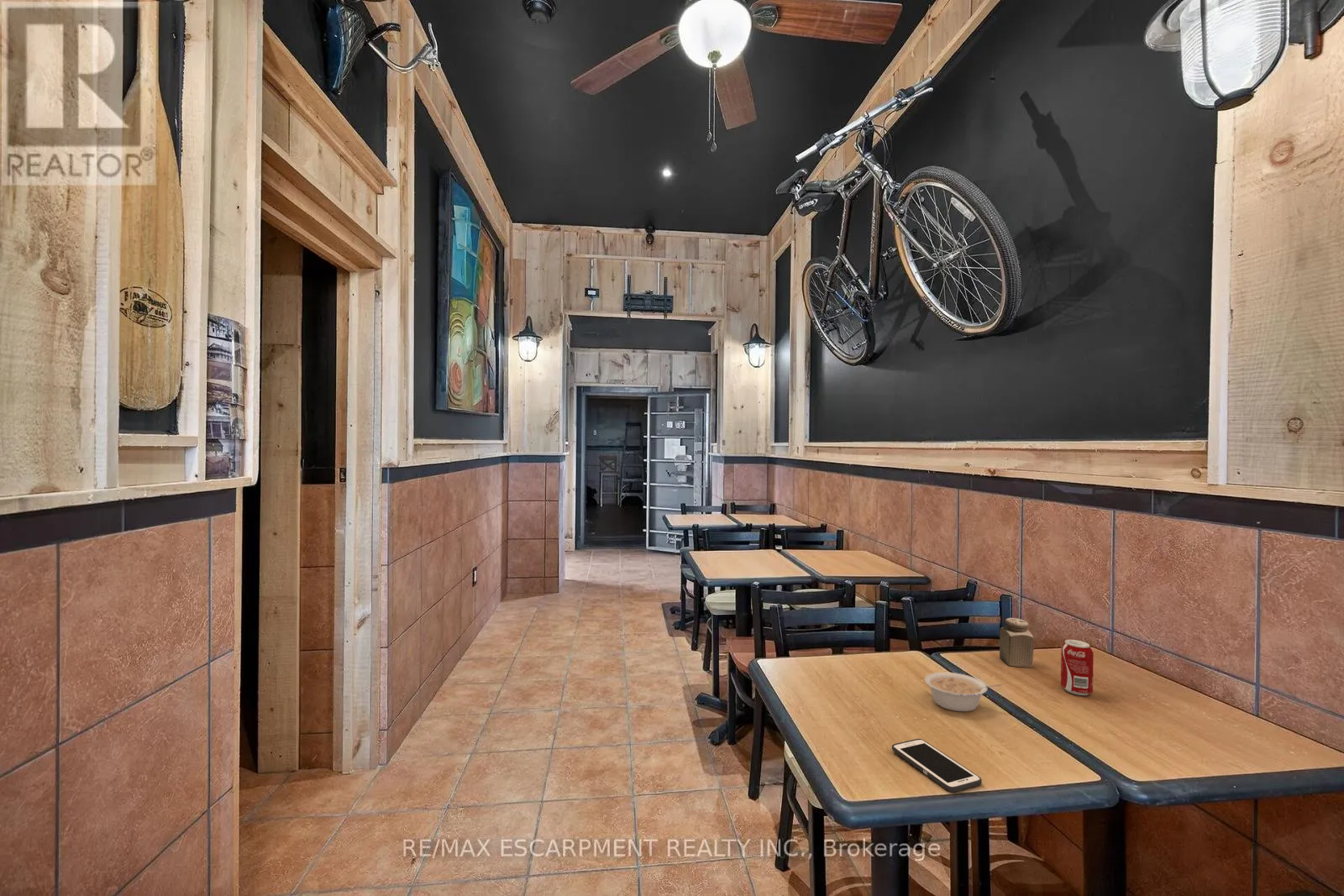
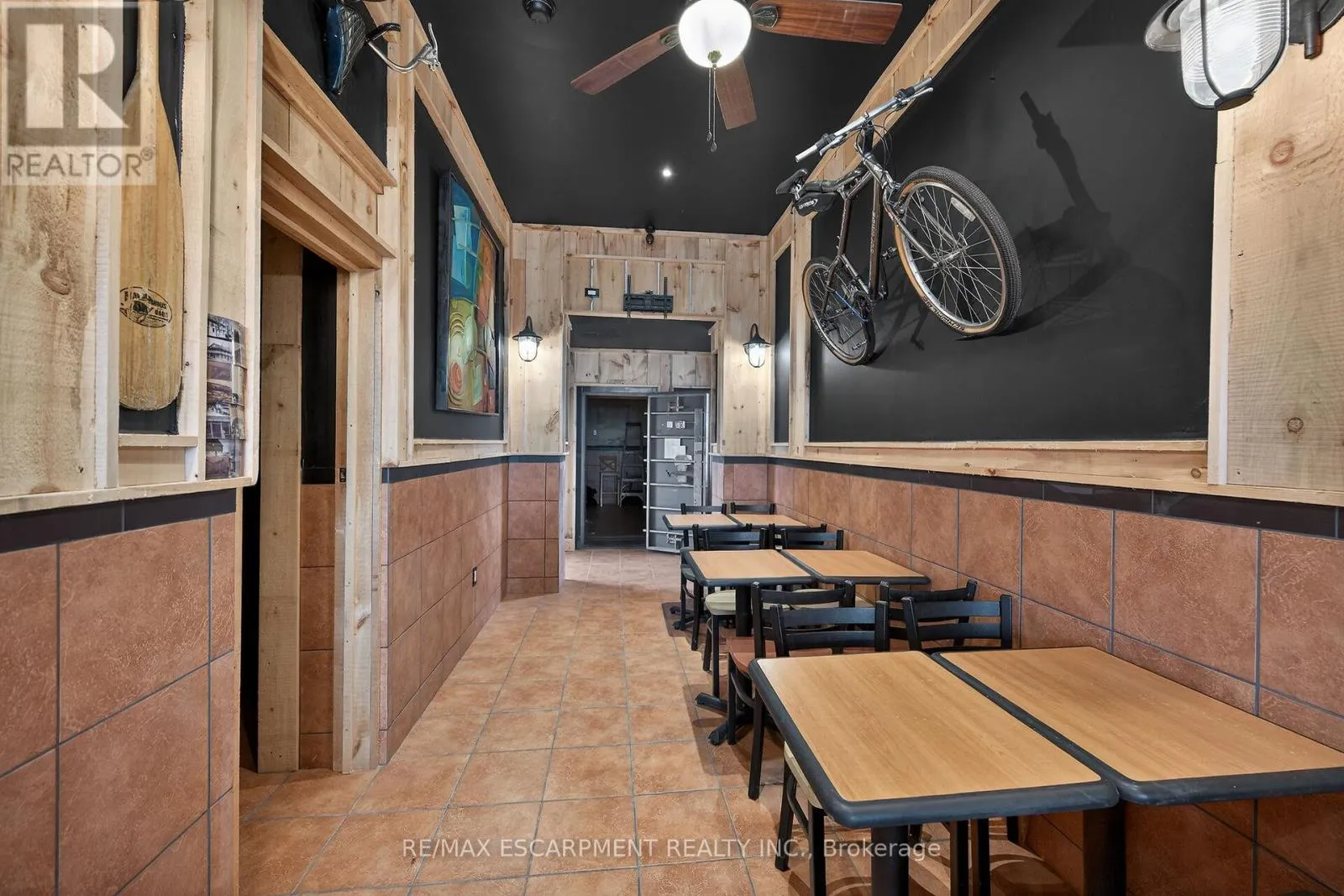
- legume [924,671,1002,712]
- salt shaker [999,617,1035,668]
- soda can [1060,639,1095,696]
- cell phone [891,738,983,793]
